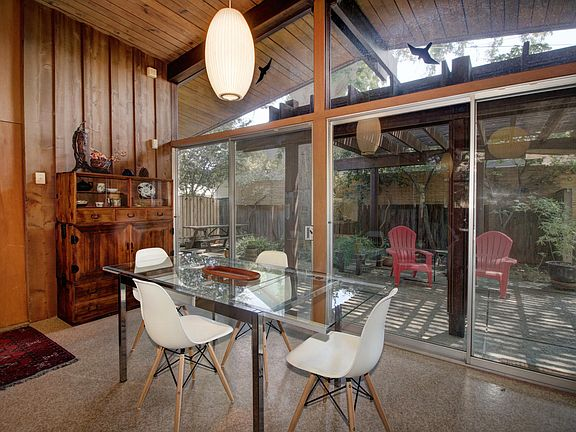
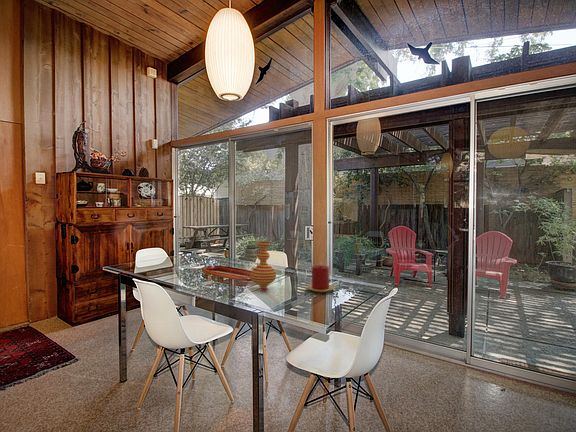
+ vase [250,241,277,291]
+ candle [306,264,336,293]
